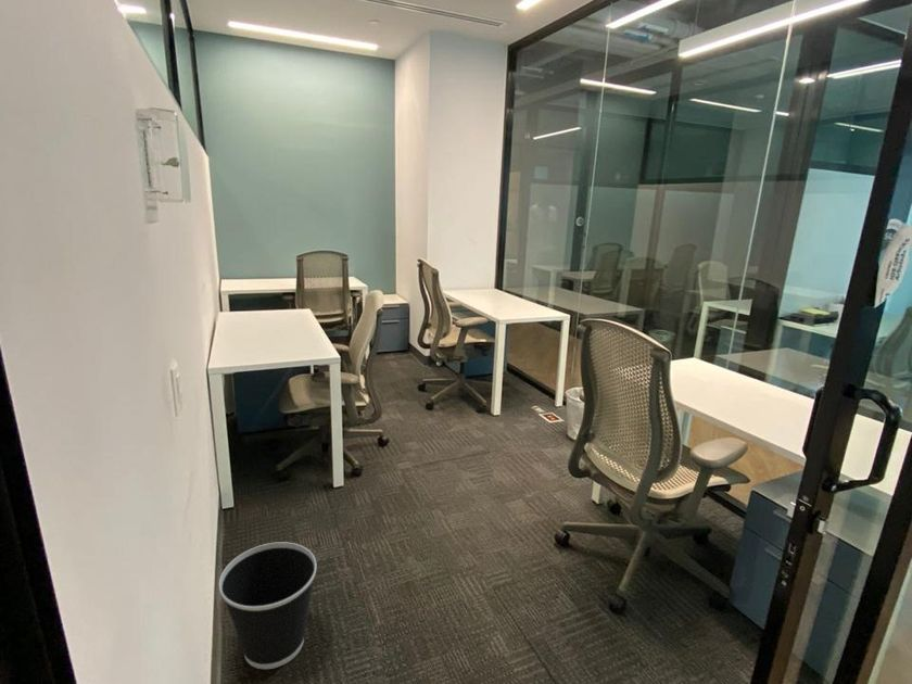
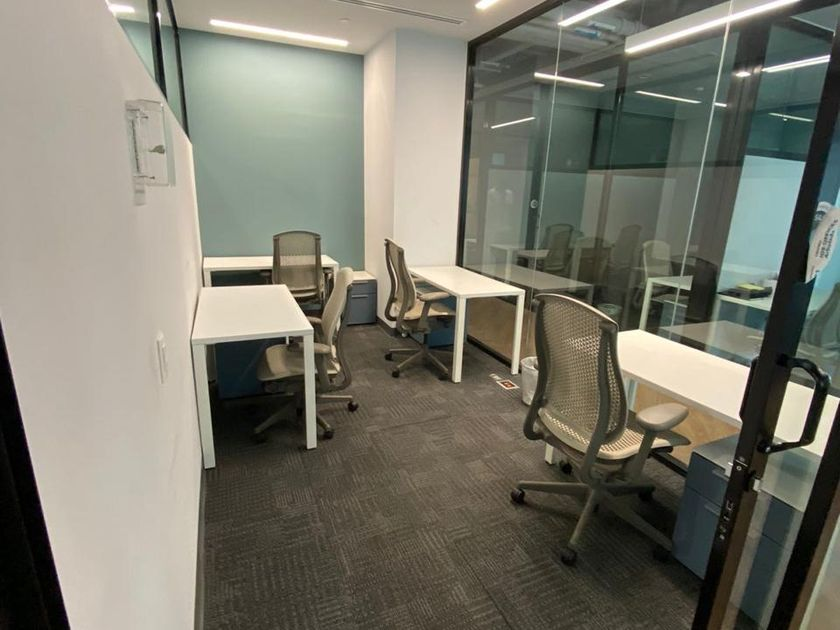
- wastebasket [218,541,318,670]
